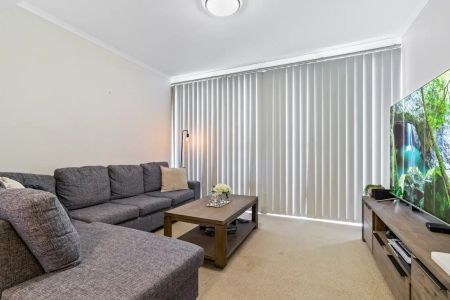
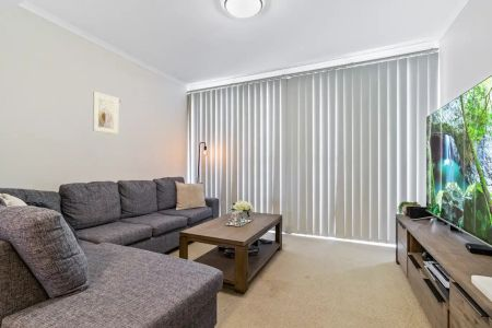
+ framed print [92,91,119,136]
